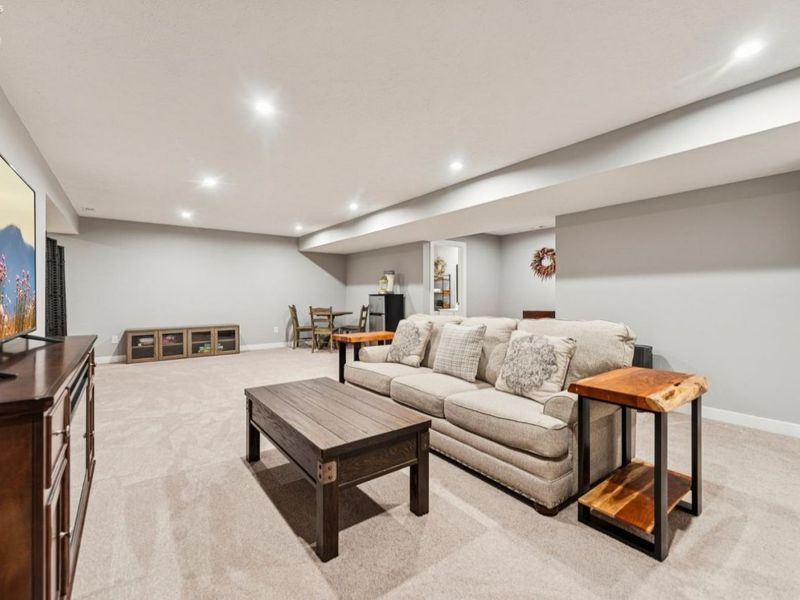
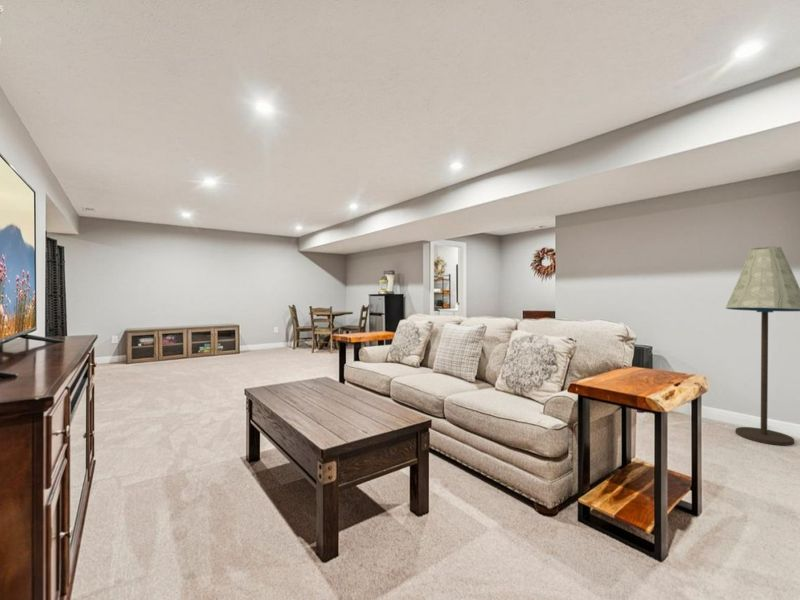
+ floor lamp [725,245,800,446]
